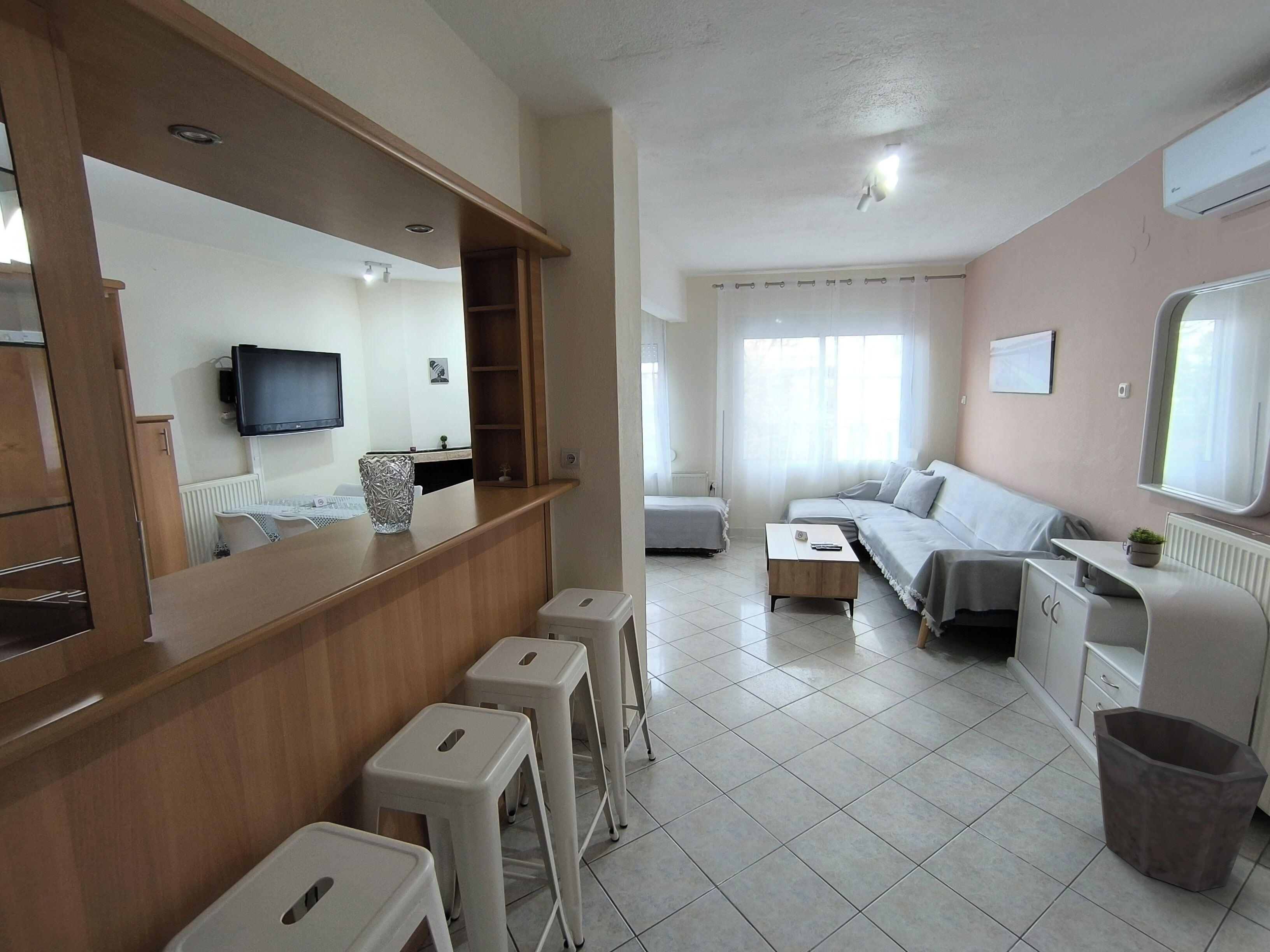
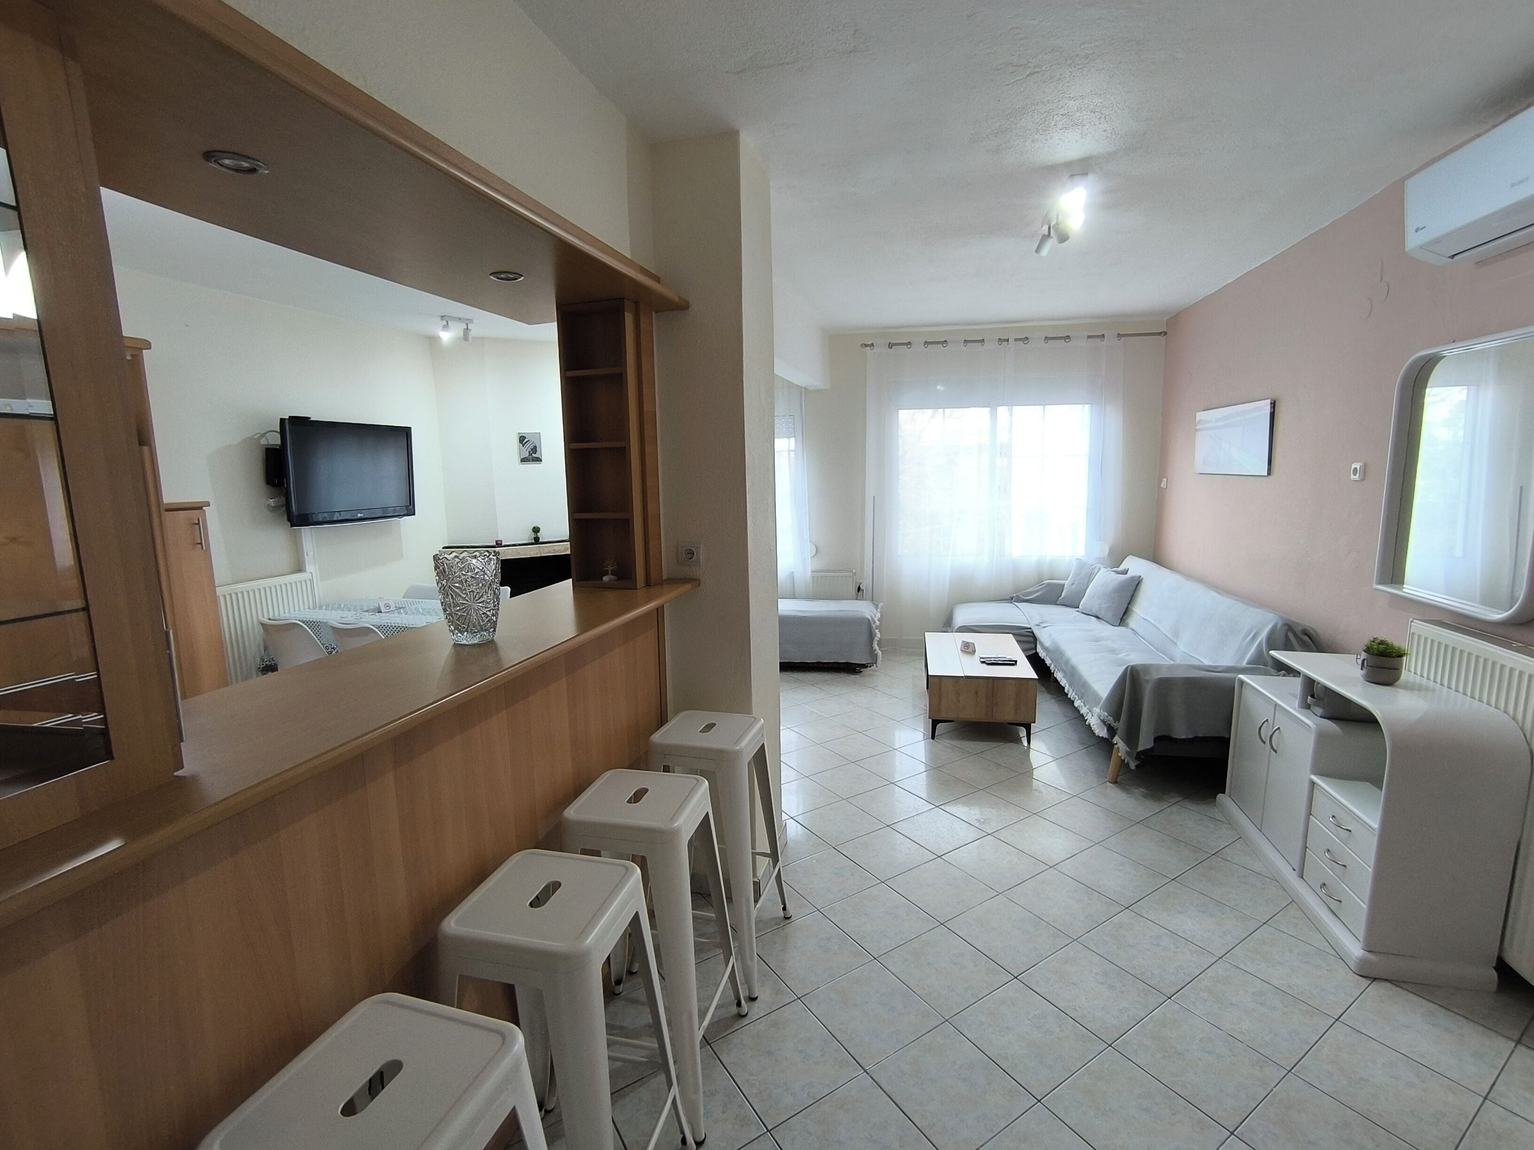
- waste bin [1093,706,1269,892]
